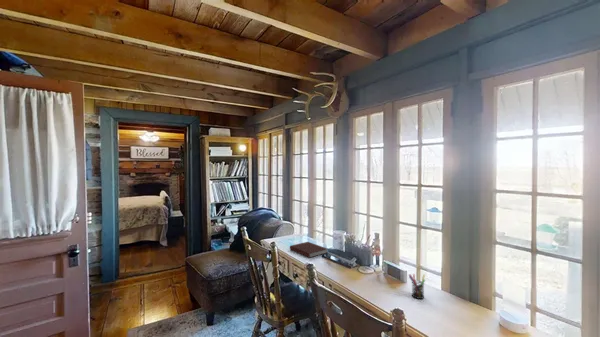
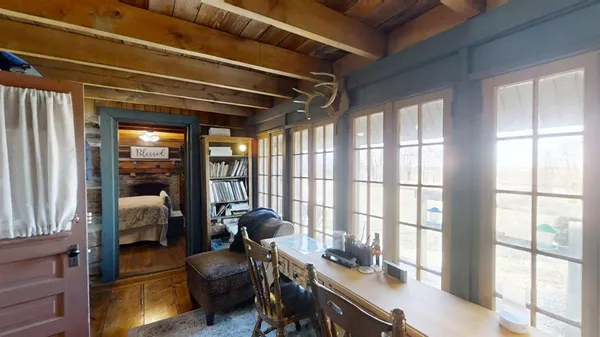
- pen holder [408,273,426,300]
- notebook [289,241,329,259]
